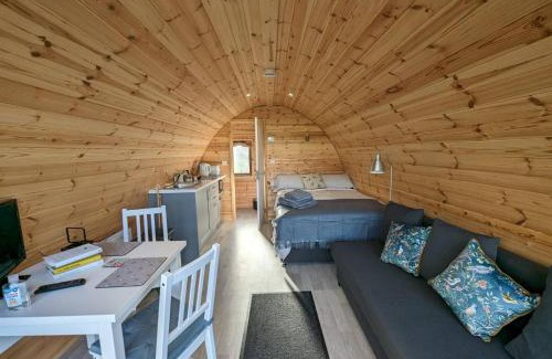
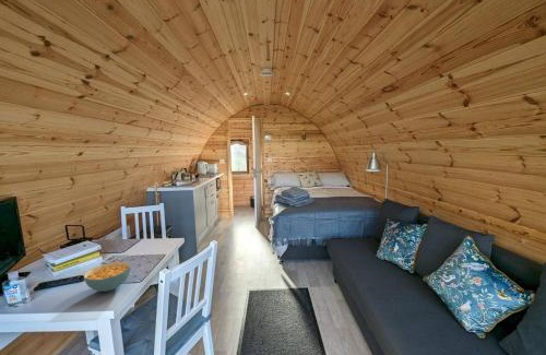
+ cereal bowl [83,261,131,293]
